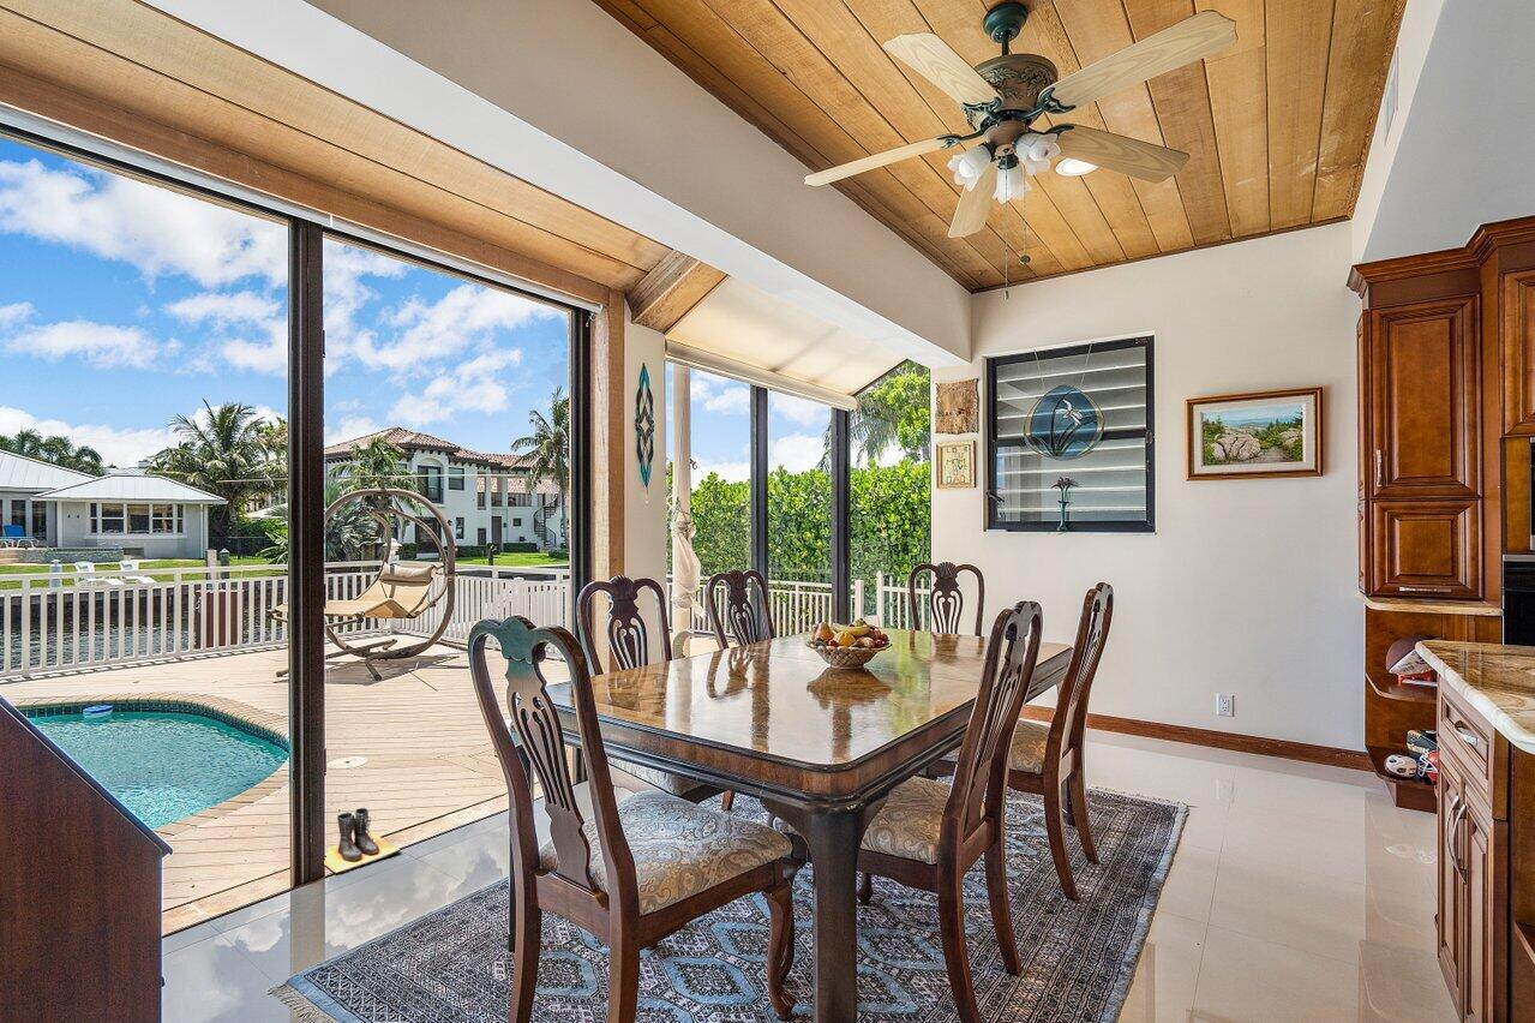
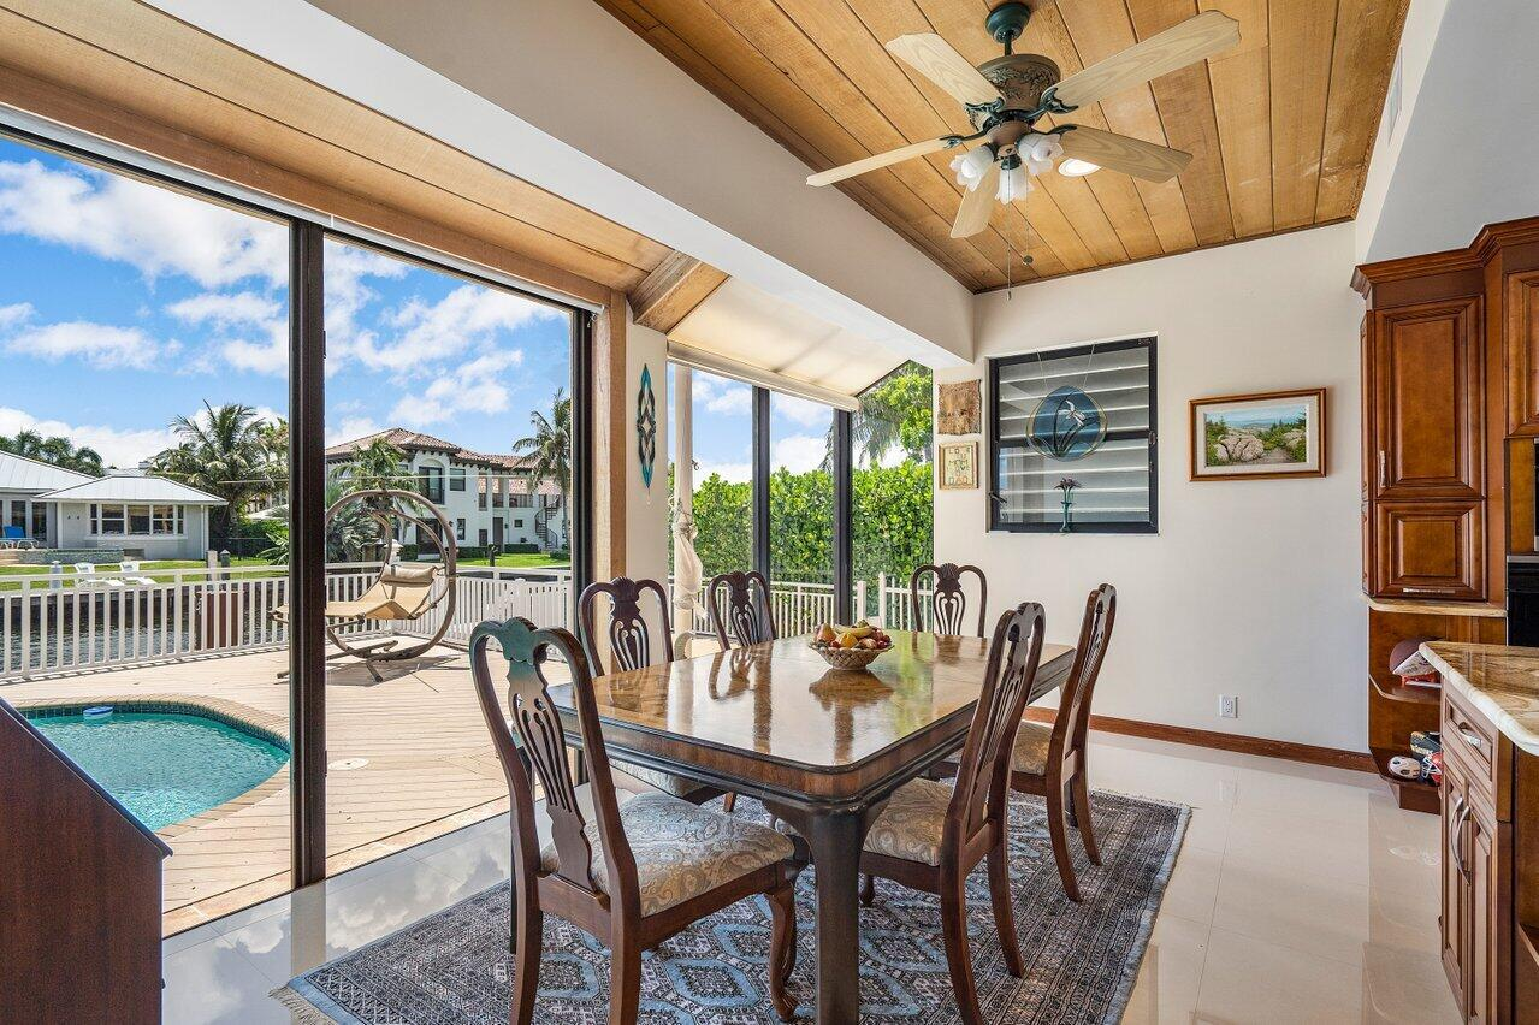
- boots [323,807,401,874]
